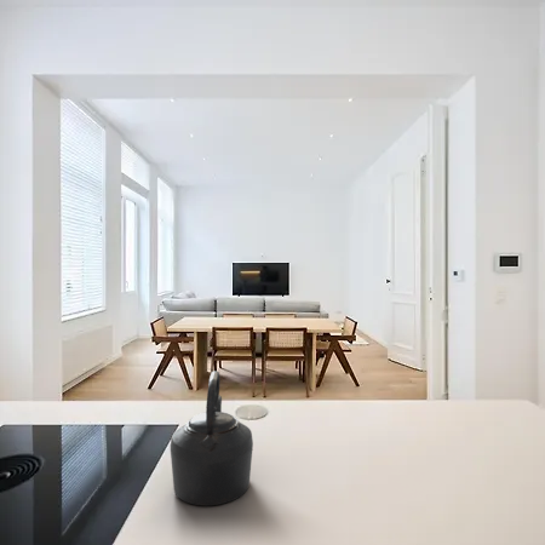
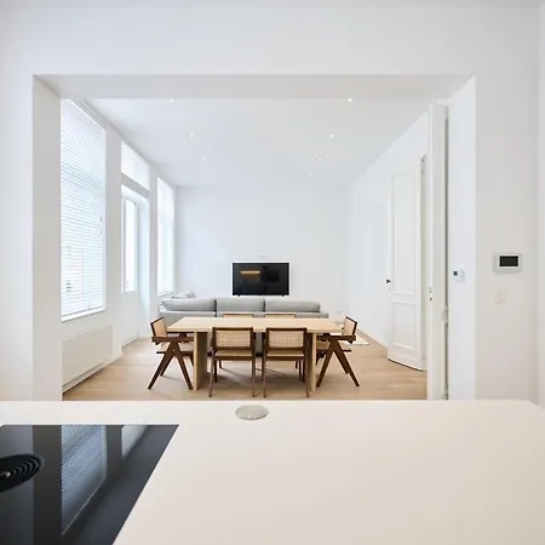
- kettle [170,369,254,506]
